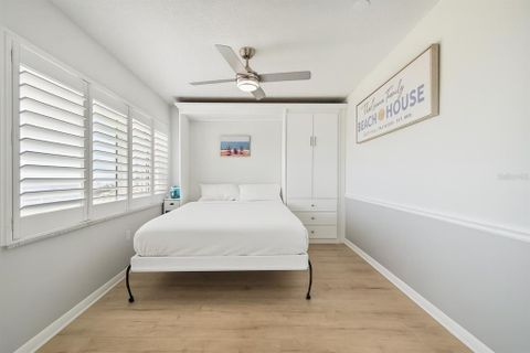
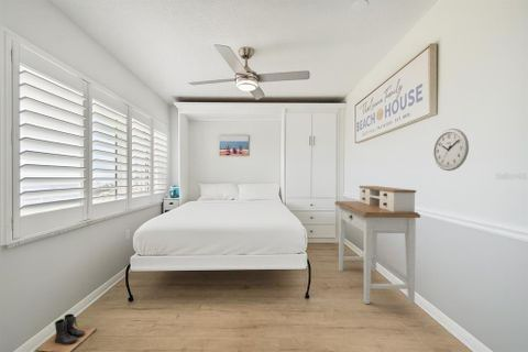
+ desk [333,185,421,305]
+ boots [35,312,98,352]
+ wall clock [432,128,470,172]
